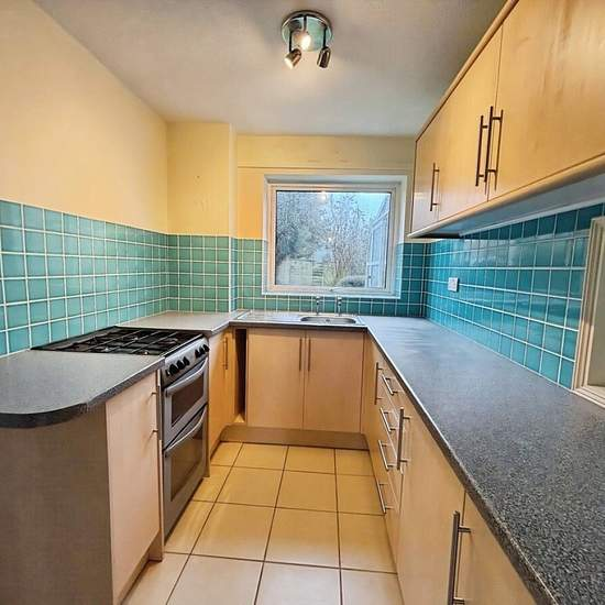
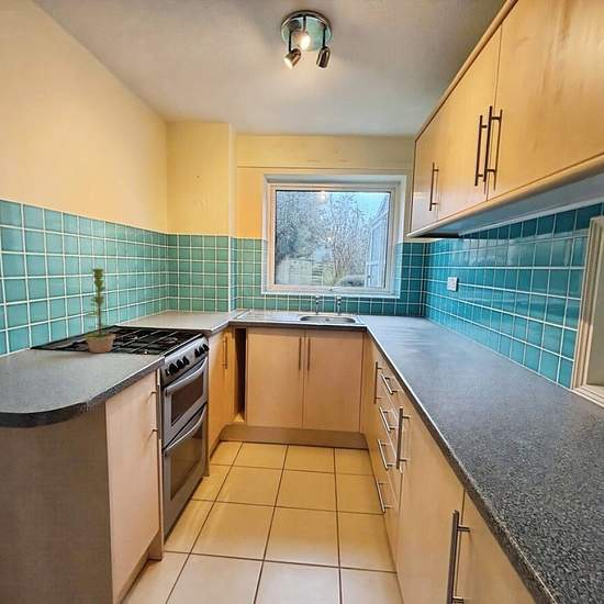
+ plant [83,268,116,354]
